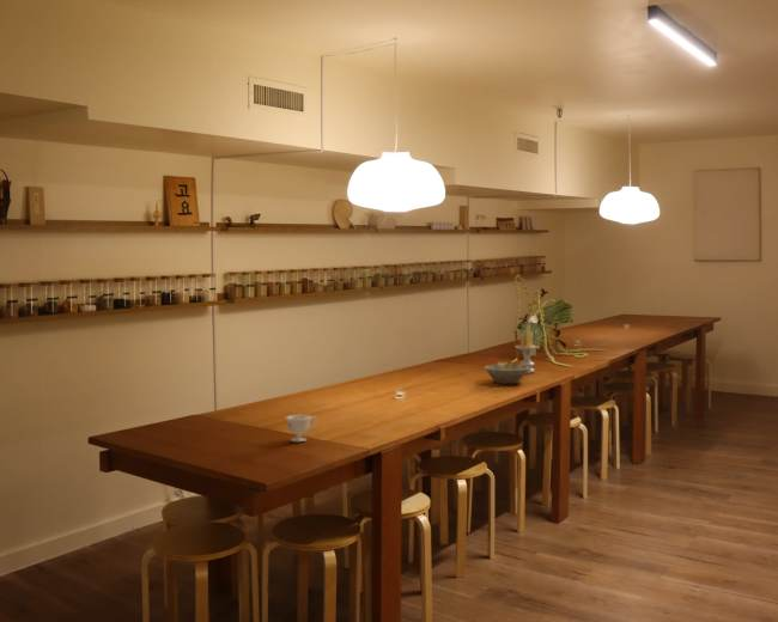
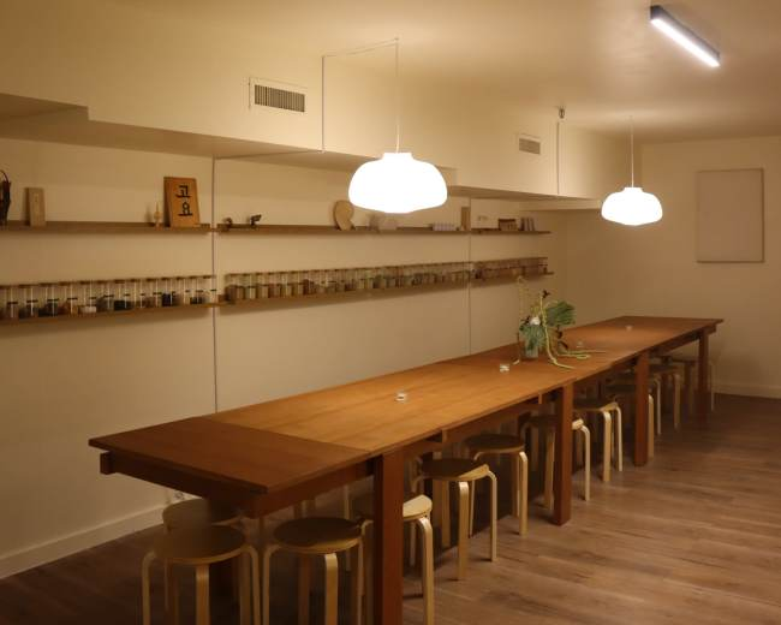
- bowl [484,362,529,385]
- candle [513,324,540,374]
- teacup [284,414,318,443]
